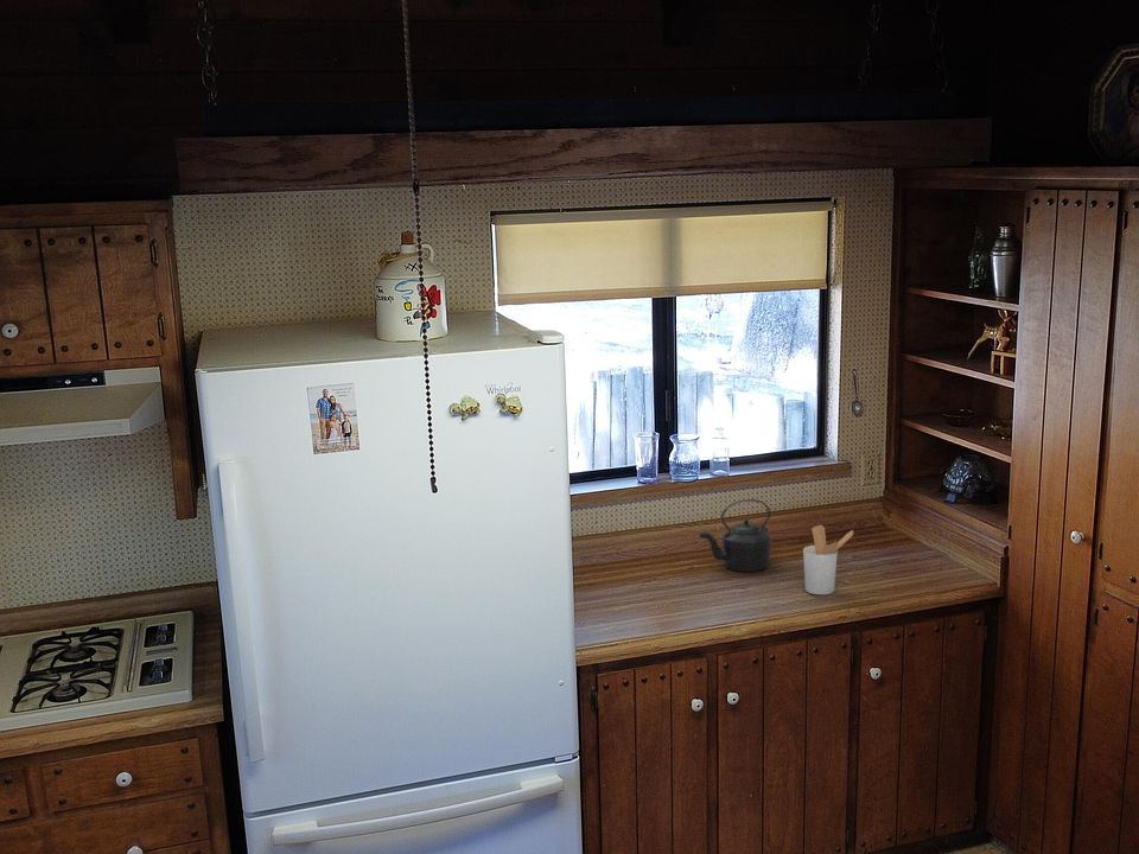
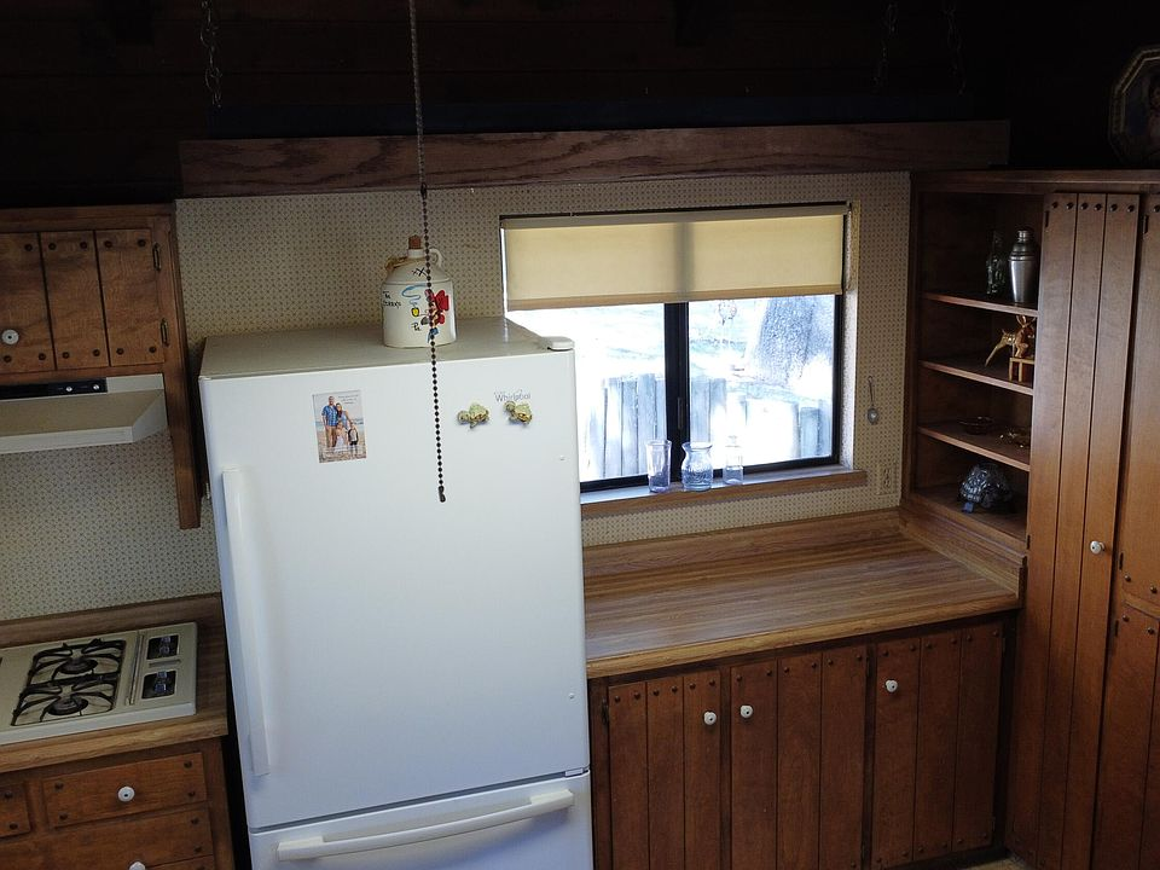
- kettle [698,498,772,573]
- utensil holder [802,524,854,595]
